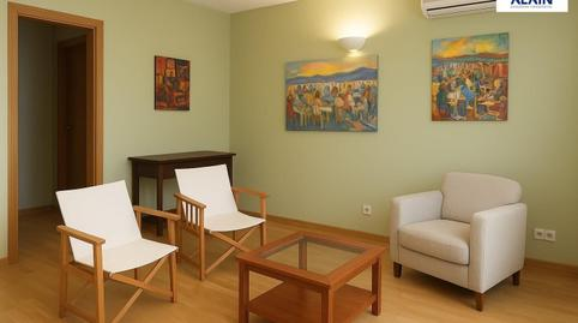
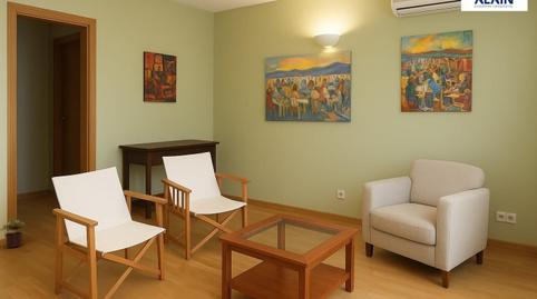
+ potted plant [0,218,26,249]
